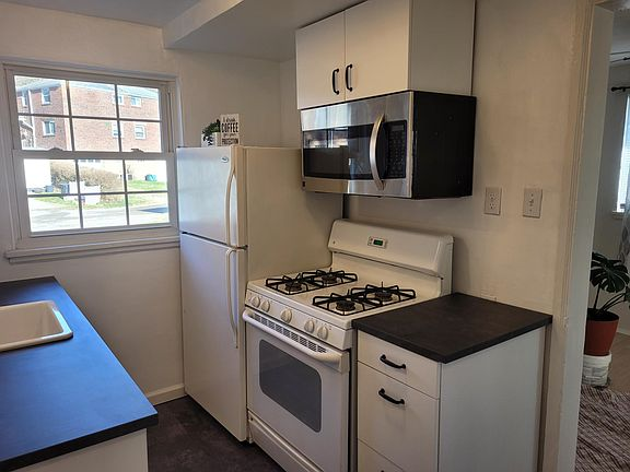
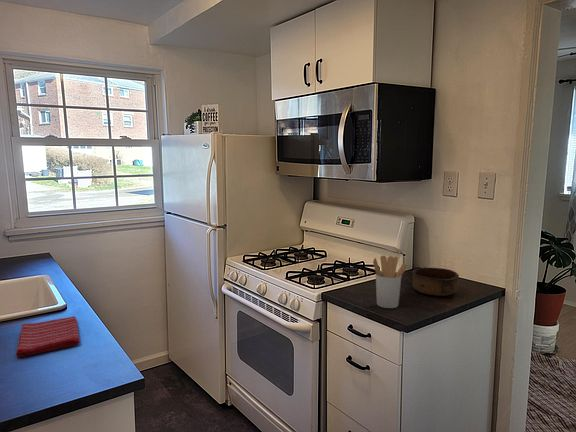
+ bowl [411,267,460,296]
+ utensil holder [372,255,408,309]
+ dish towel [15,315,81,359]
